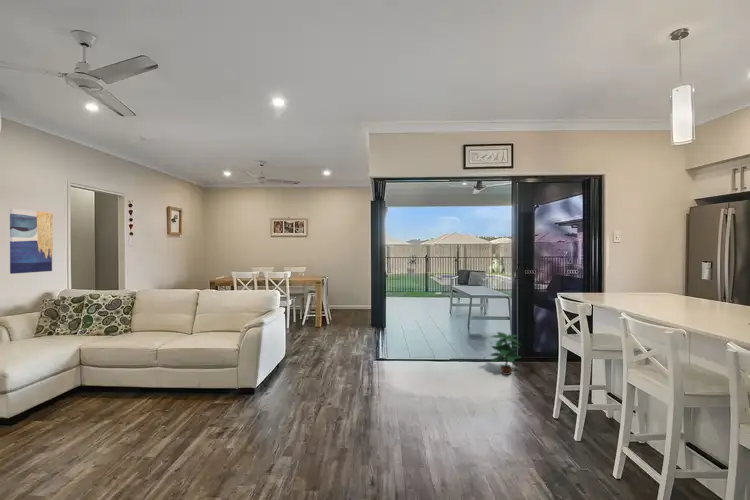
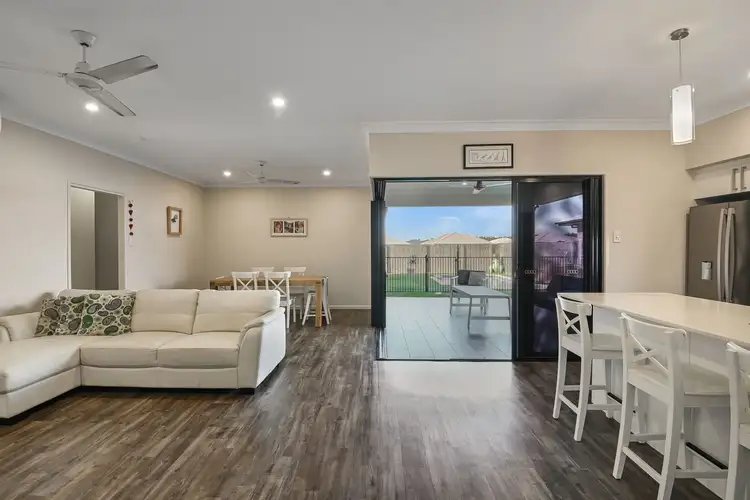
- potted plant [489,331,522,376]
- wall art [9,208,54,275]
